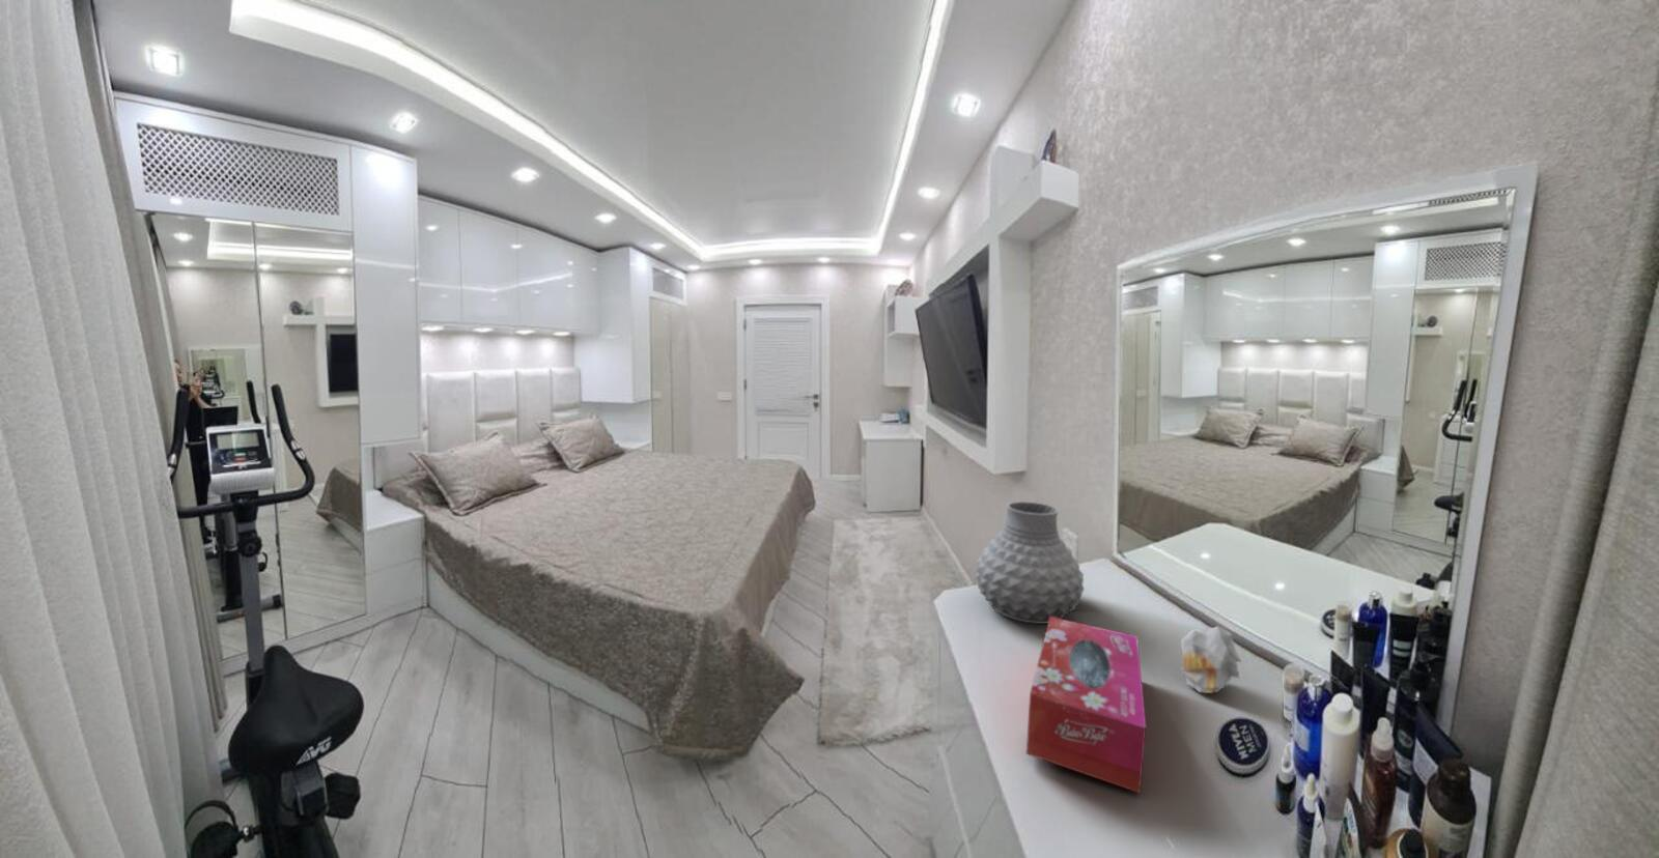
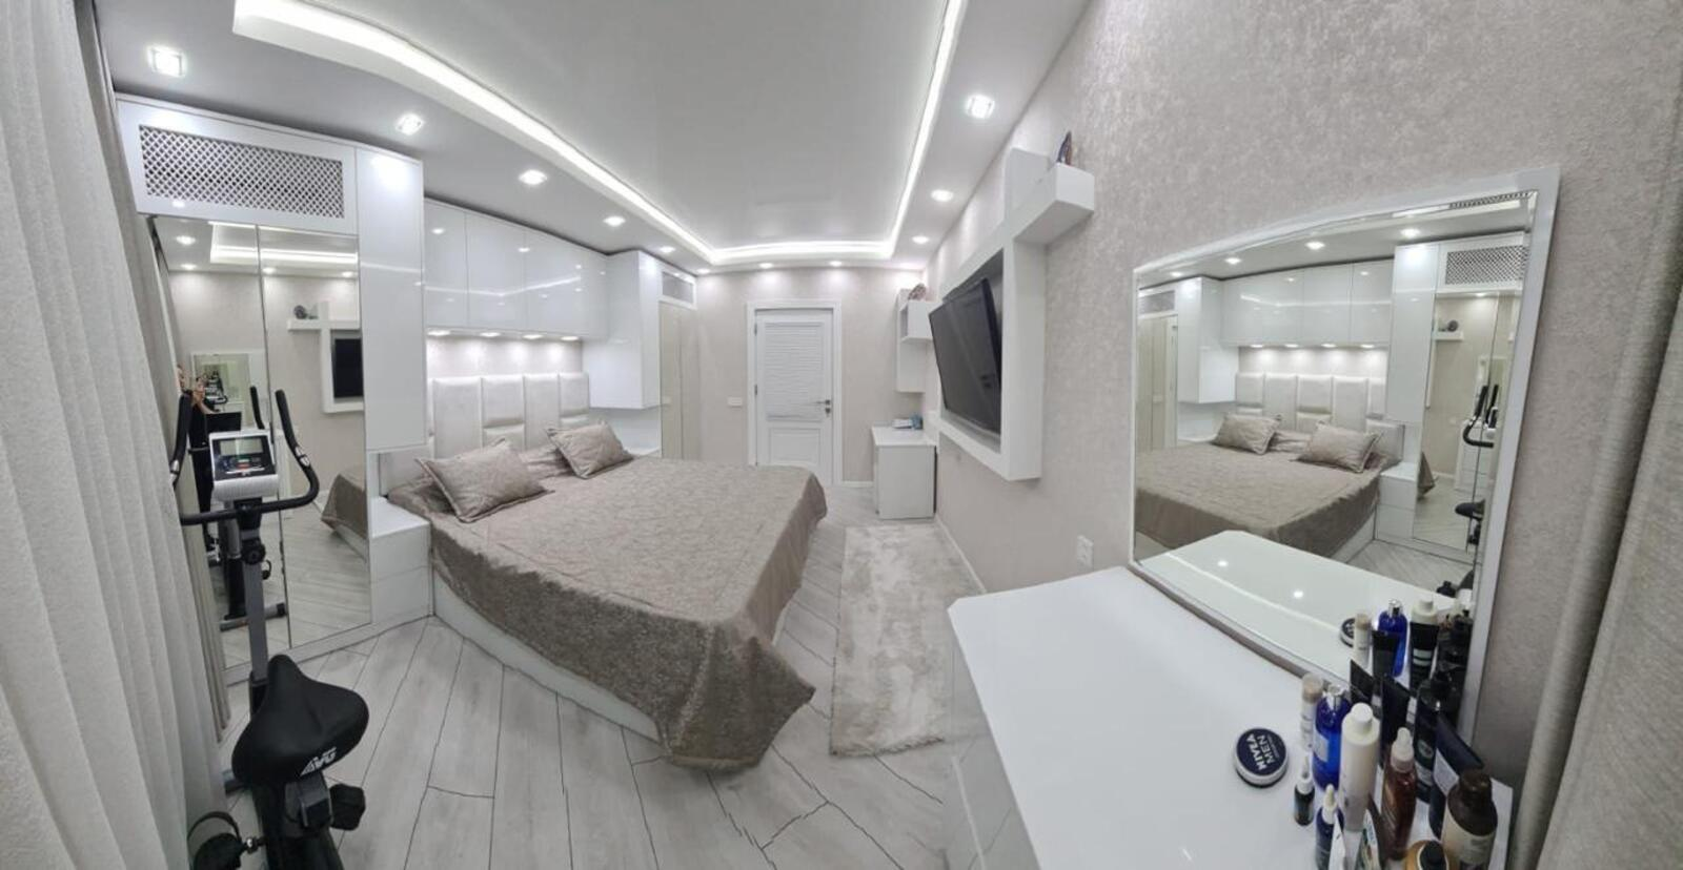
- vase [975,500,1085,625]
- flower [1180,625,1243,694]
- tissue box [1025,616,1147,795]
